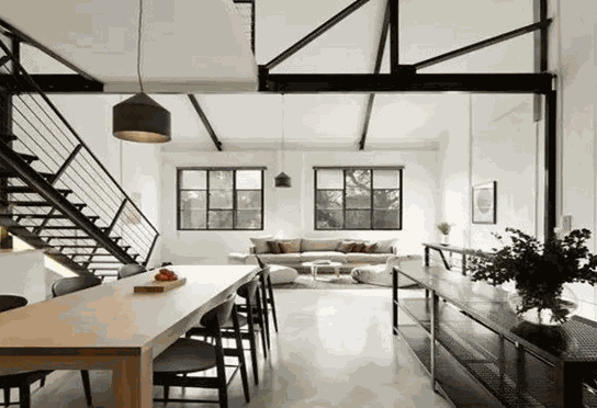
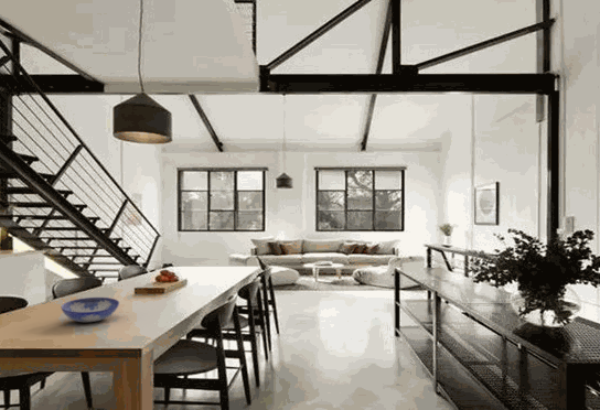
+ ceramic bowl [61,296,120,323]
